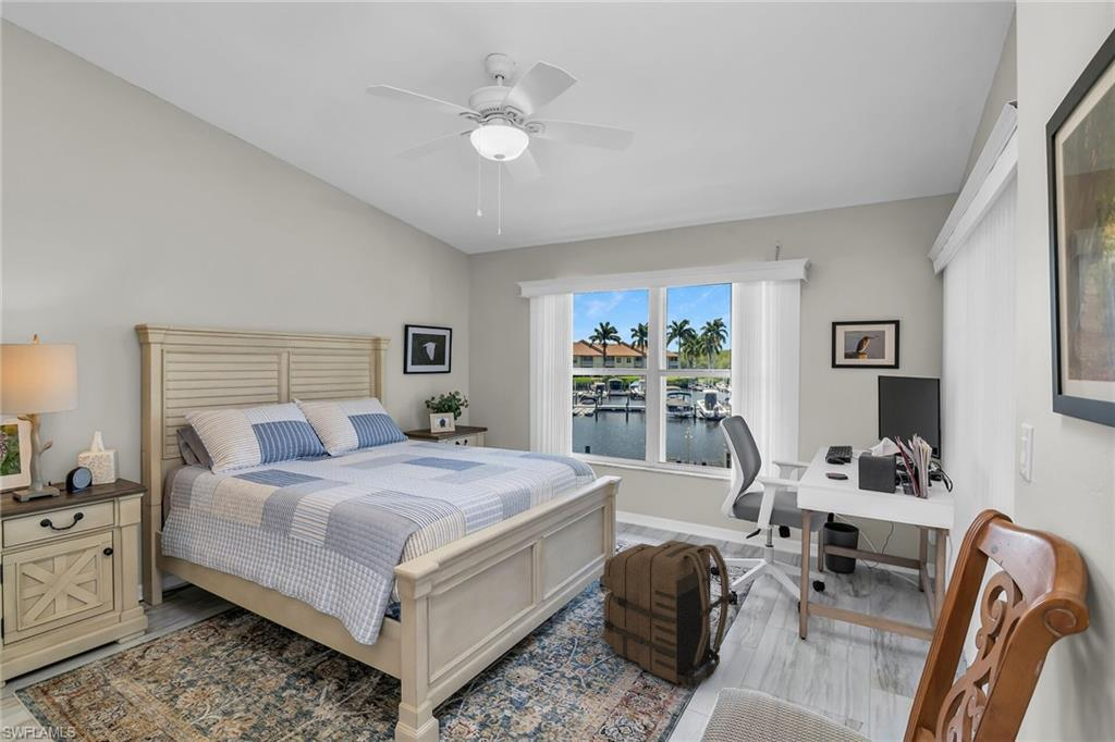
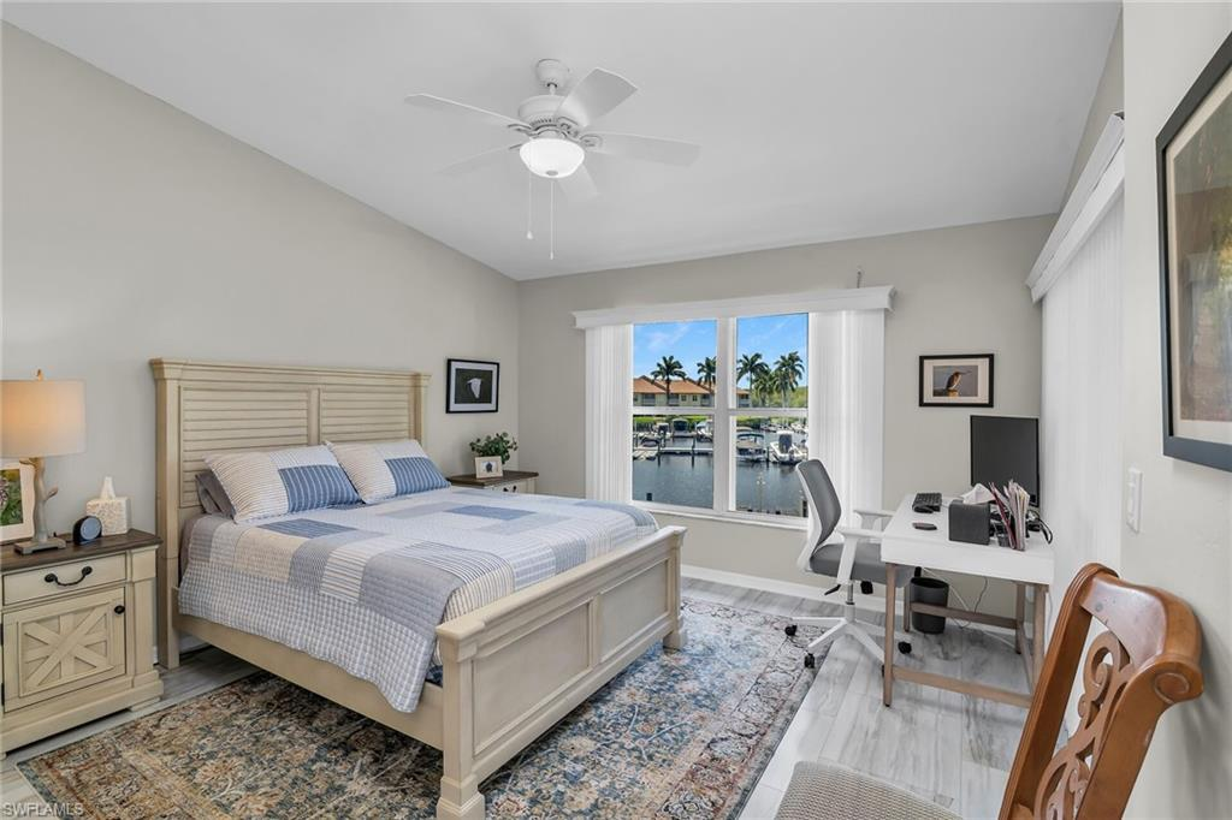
- backpack [602,540,732,687]
